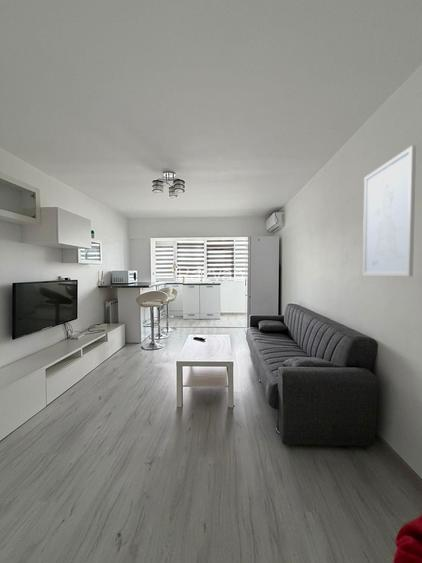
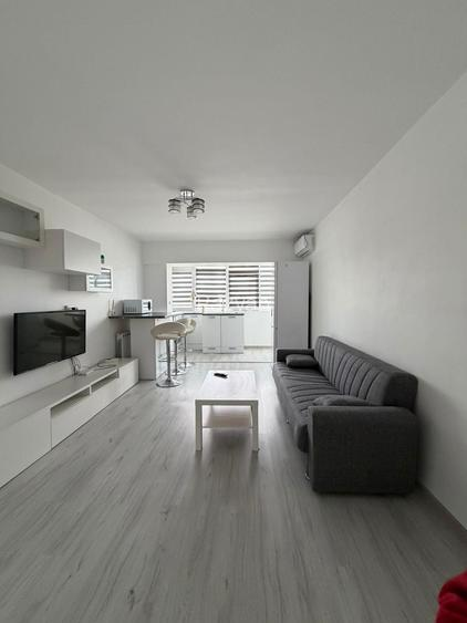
- wall art [362,144,417,277]
